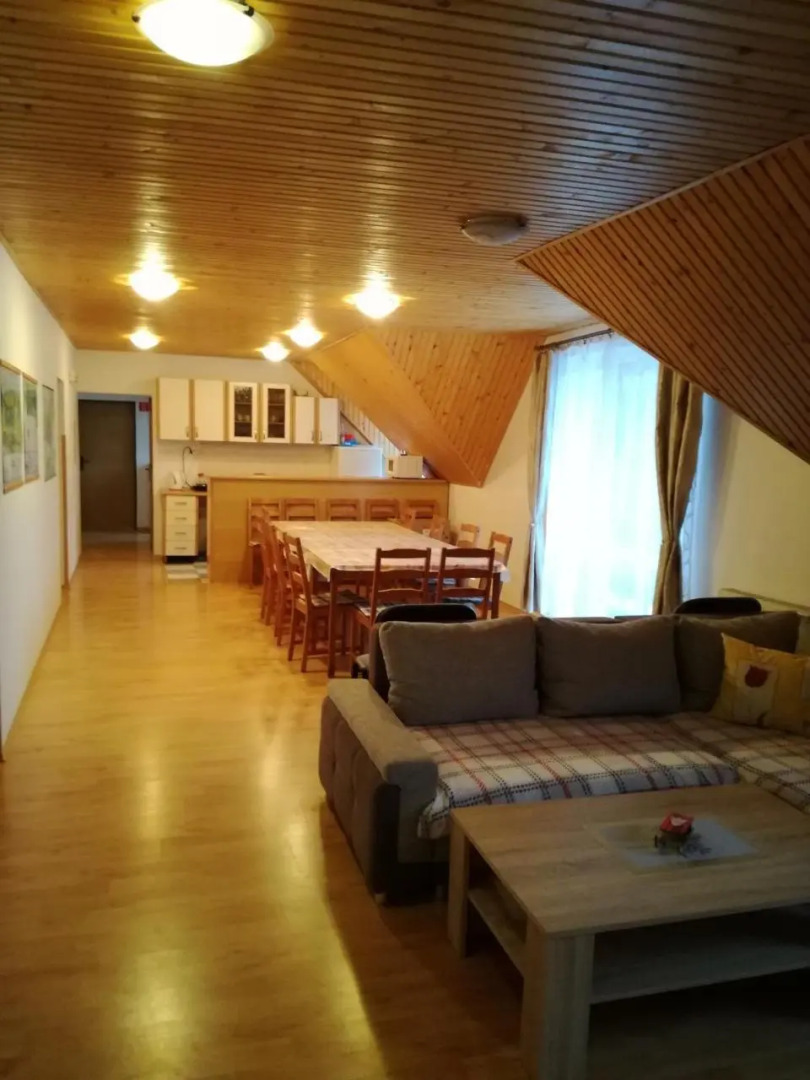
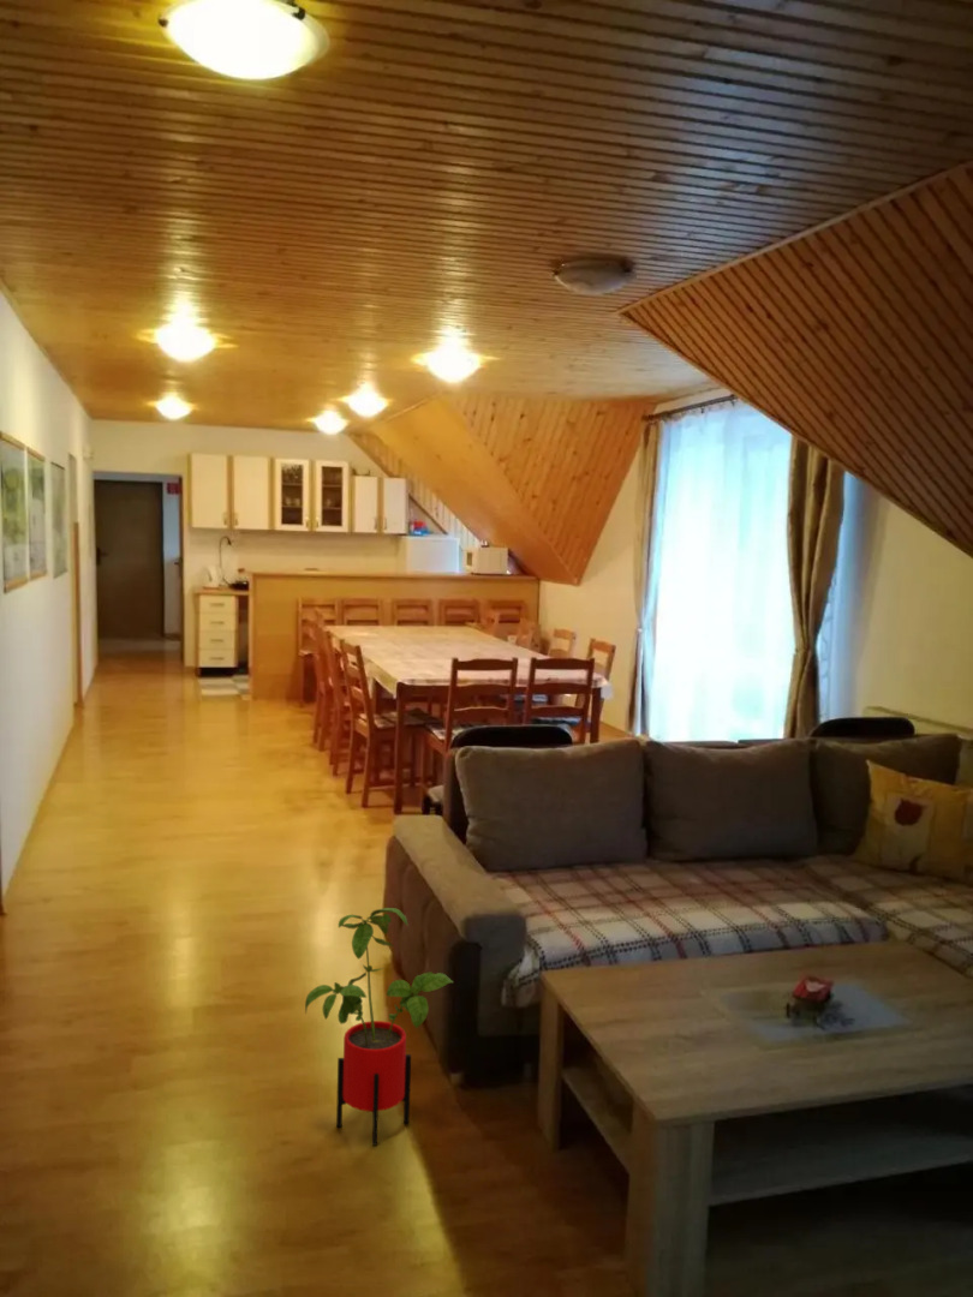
+ house plant [304,907,454,1147]
